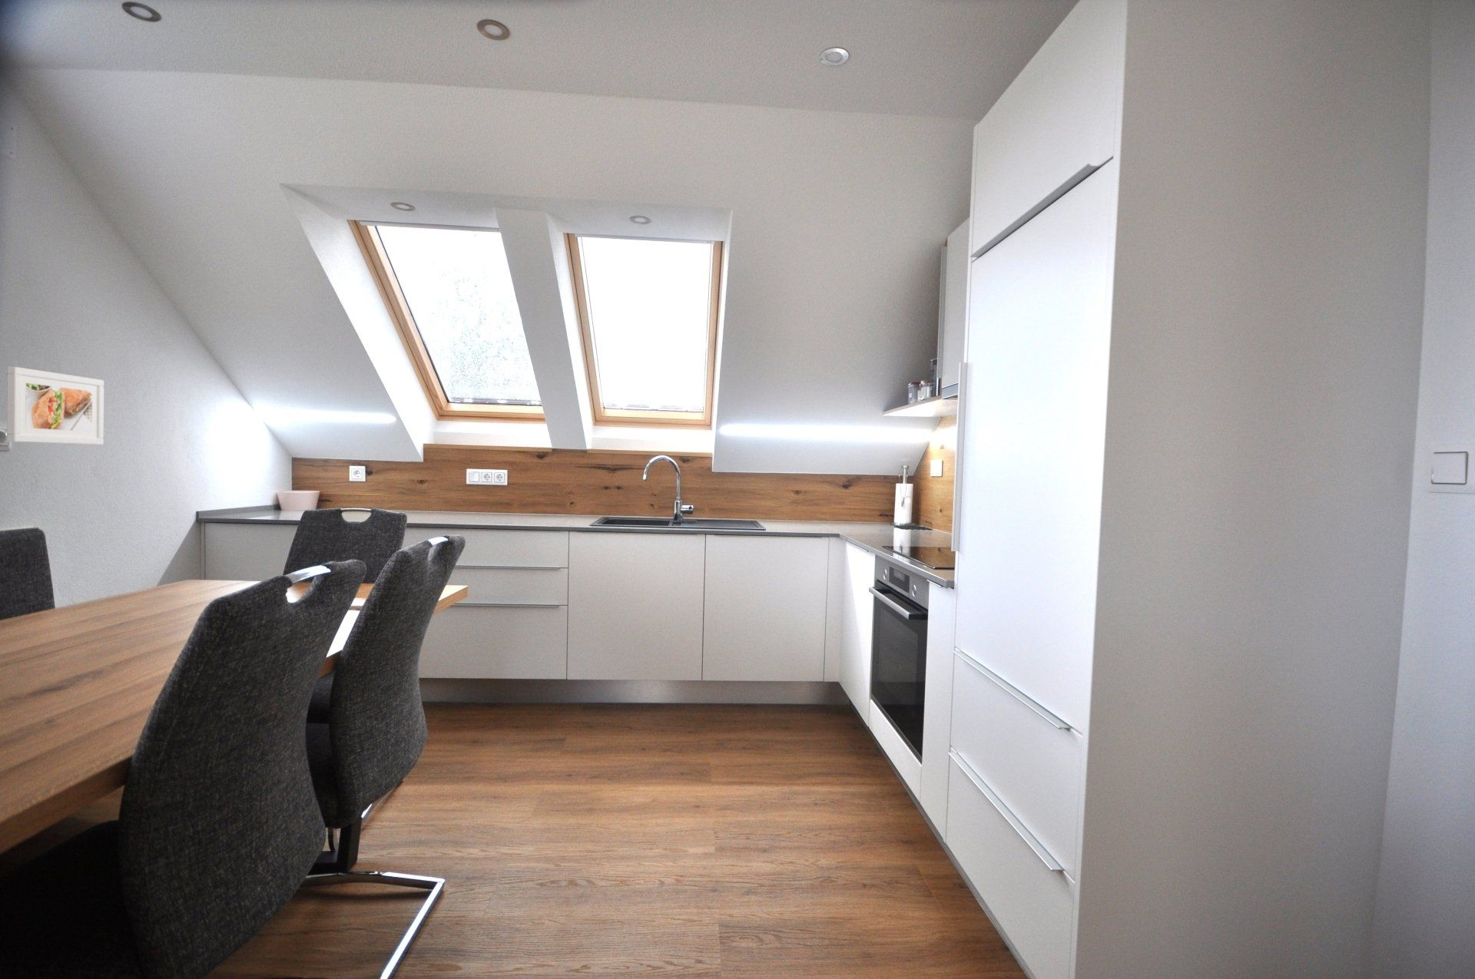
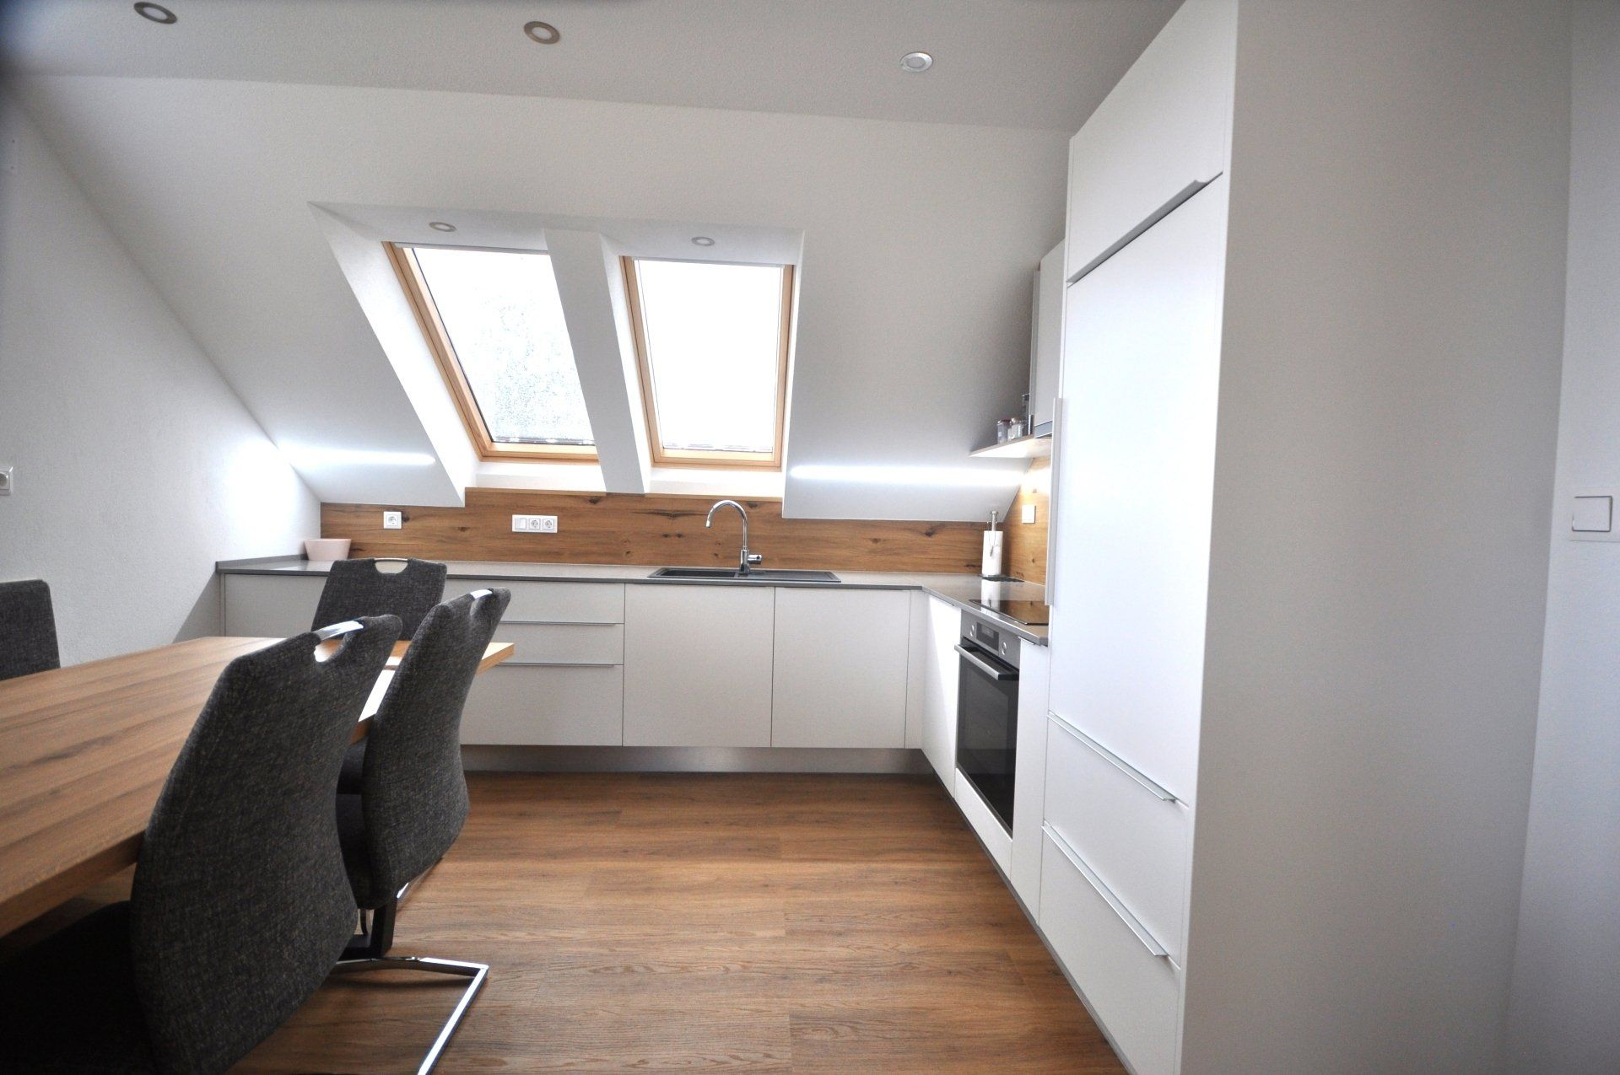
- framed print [7,366,105,446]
